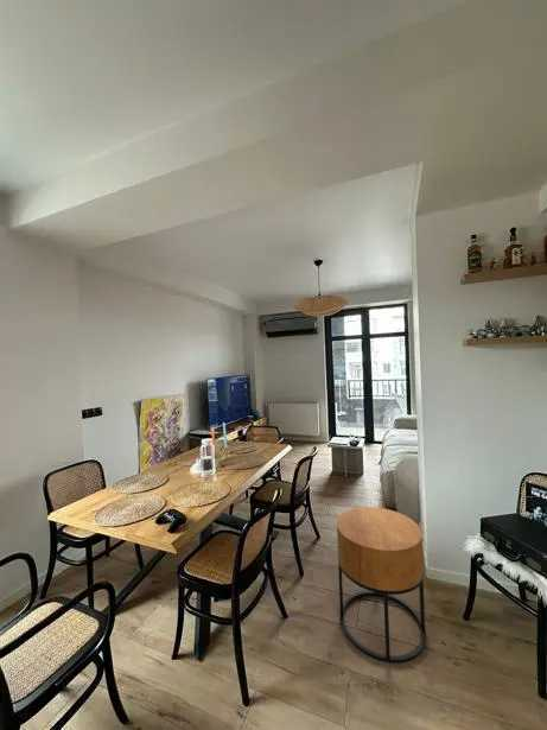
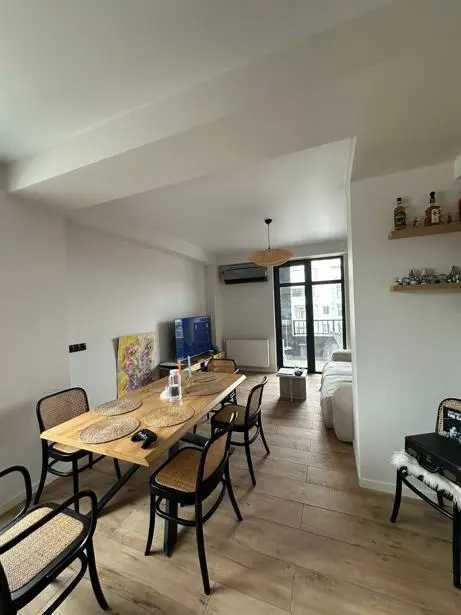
- side table [336,506,427,665]
